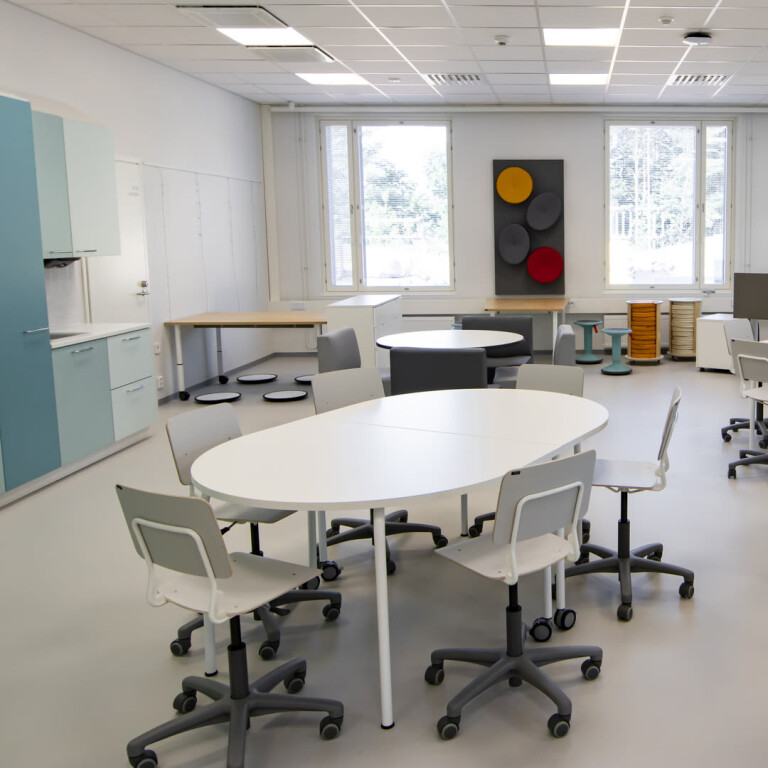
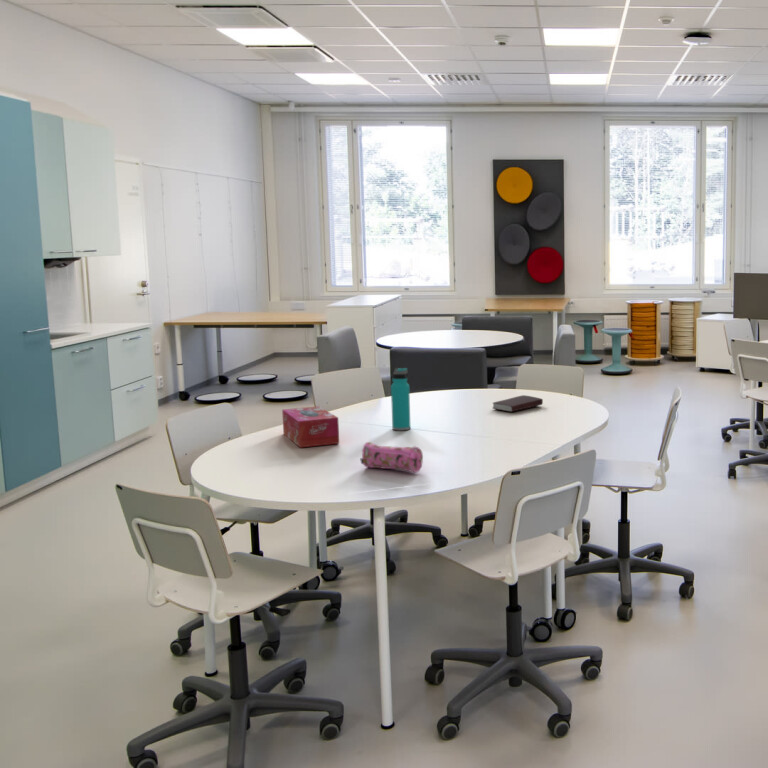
+ water bottle [390,367,412,432]
+ pencil case [359,441,424,473]
+ tissue box [281,405,340,448]
+ book [492,394,544,413]
